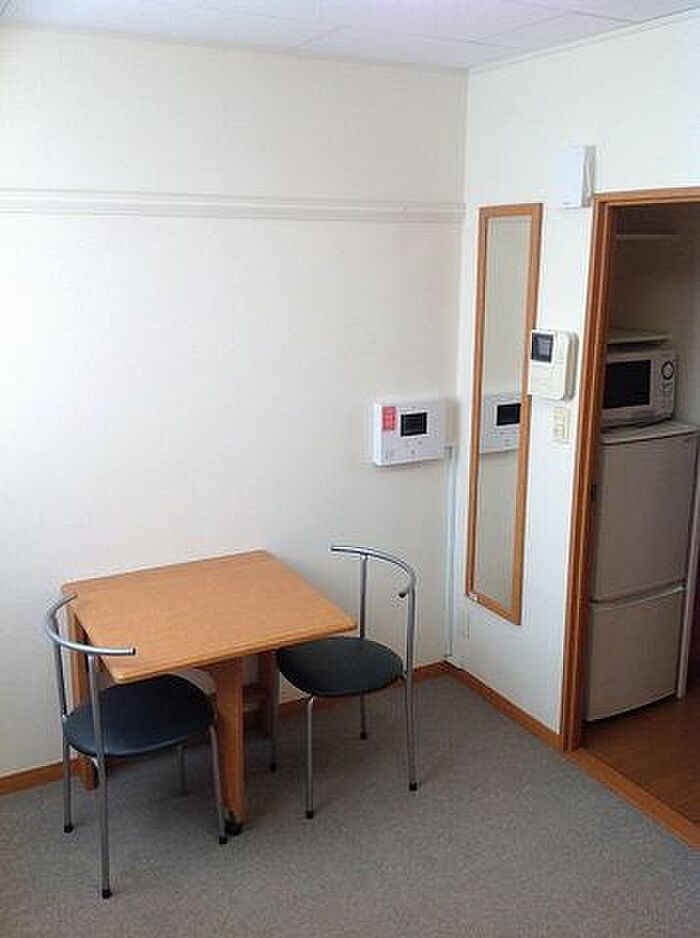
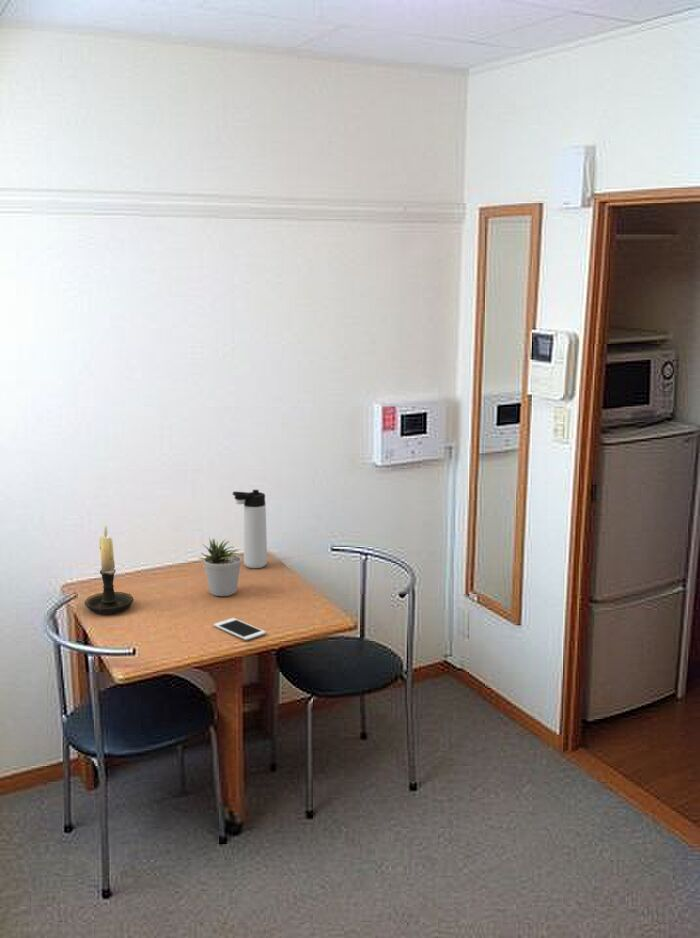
+ candle holder [84,523,134,614]
+ potted plant [198,537,243,597]
+ cell phone [213,617,267,641]
+ thermos bottle [232,489,268,569]
